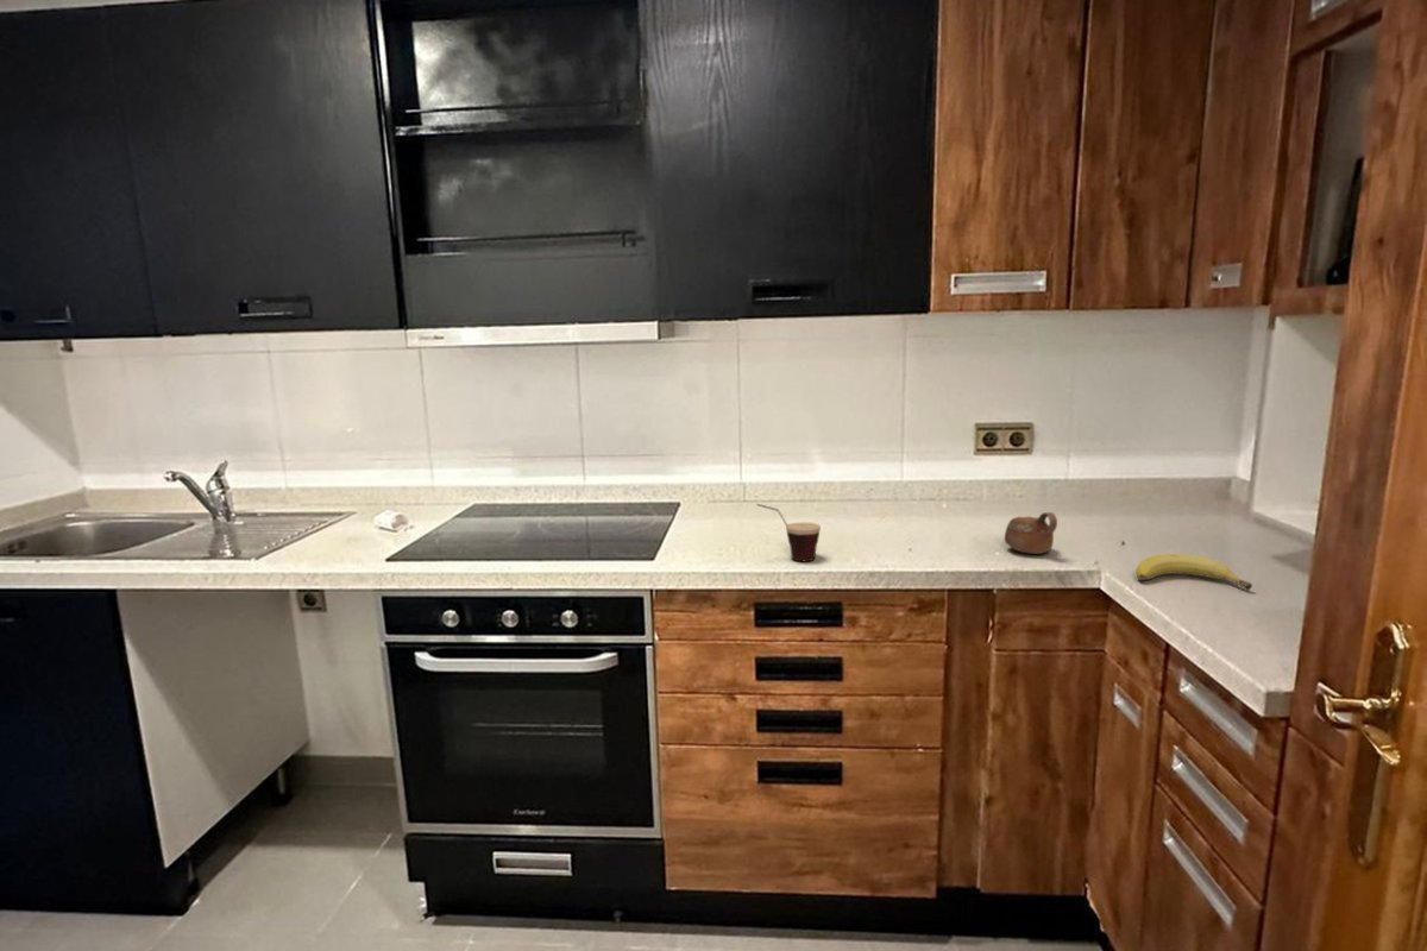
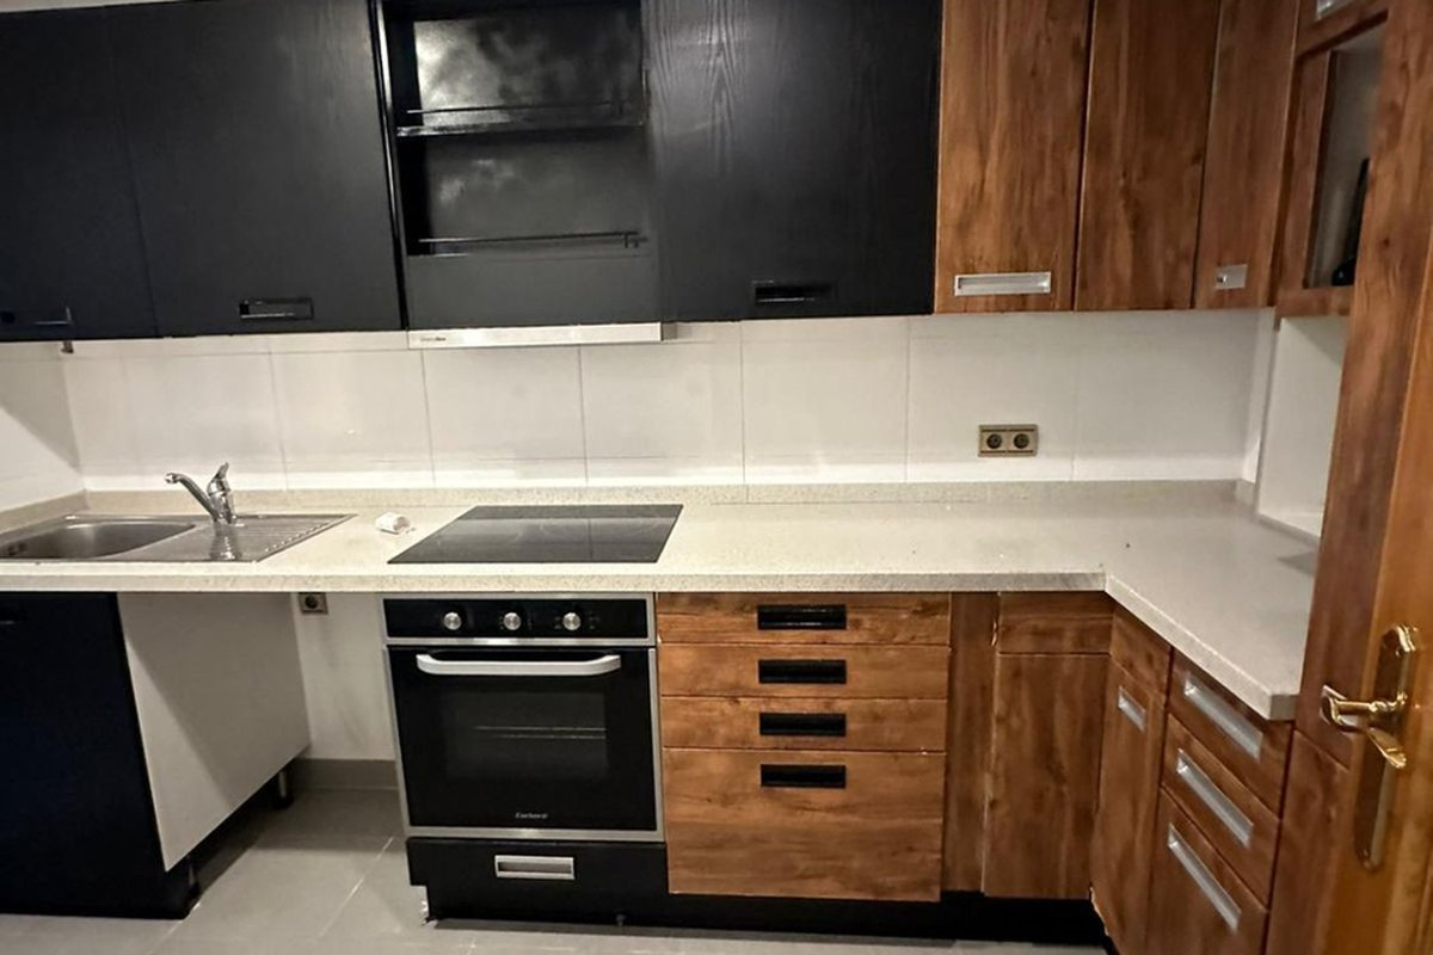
- fruit [1134,553,1253,591]
- cup [755,503,822,562]
- cup [1004,511,1058,555]
